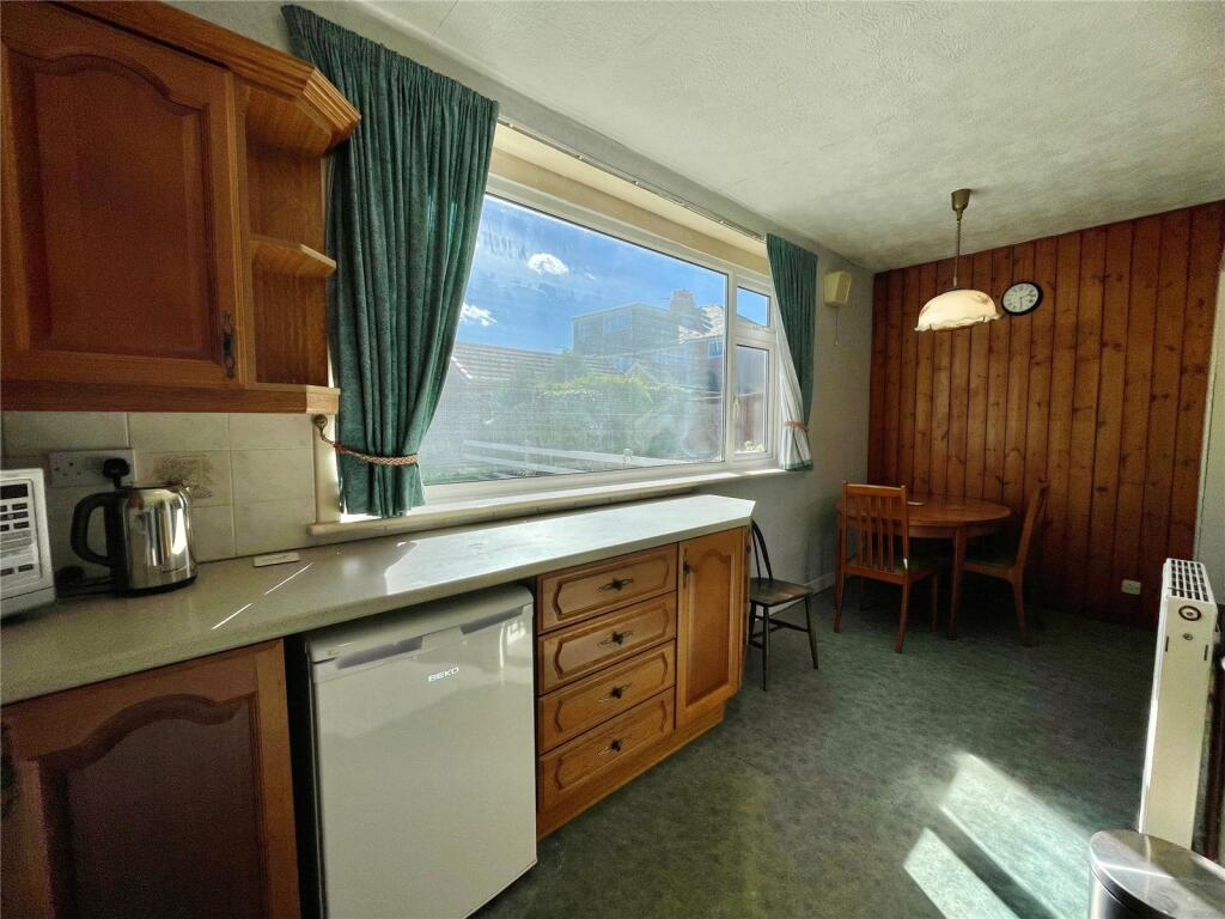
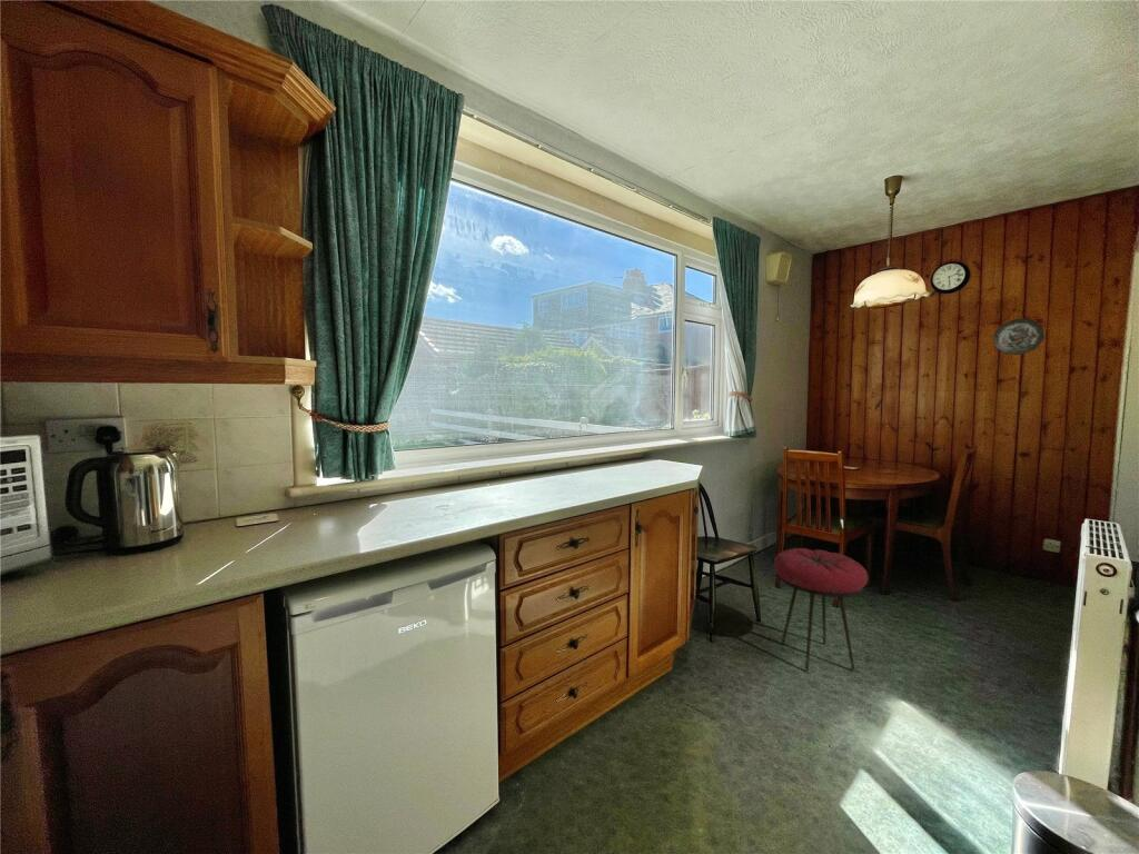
+ stool [773,547,869,673]
+ decorative plate [992,318,1046,356]
